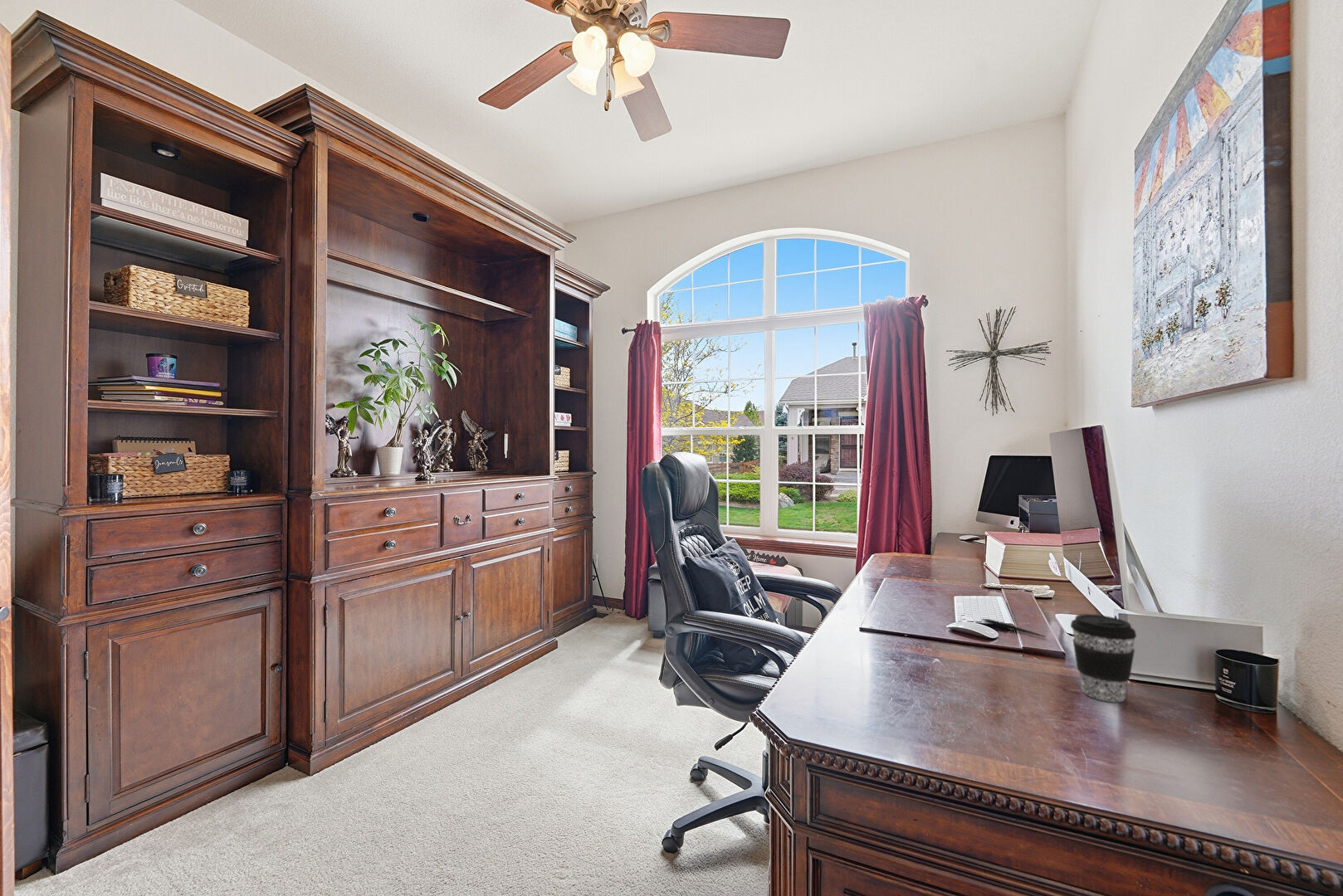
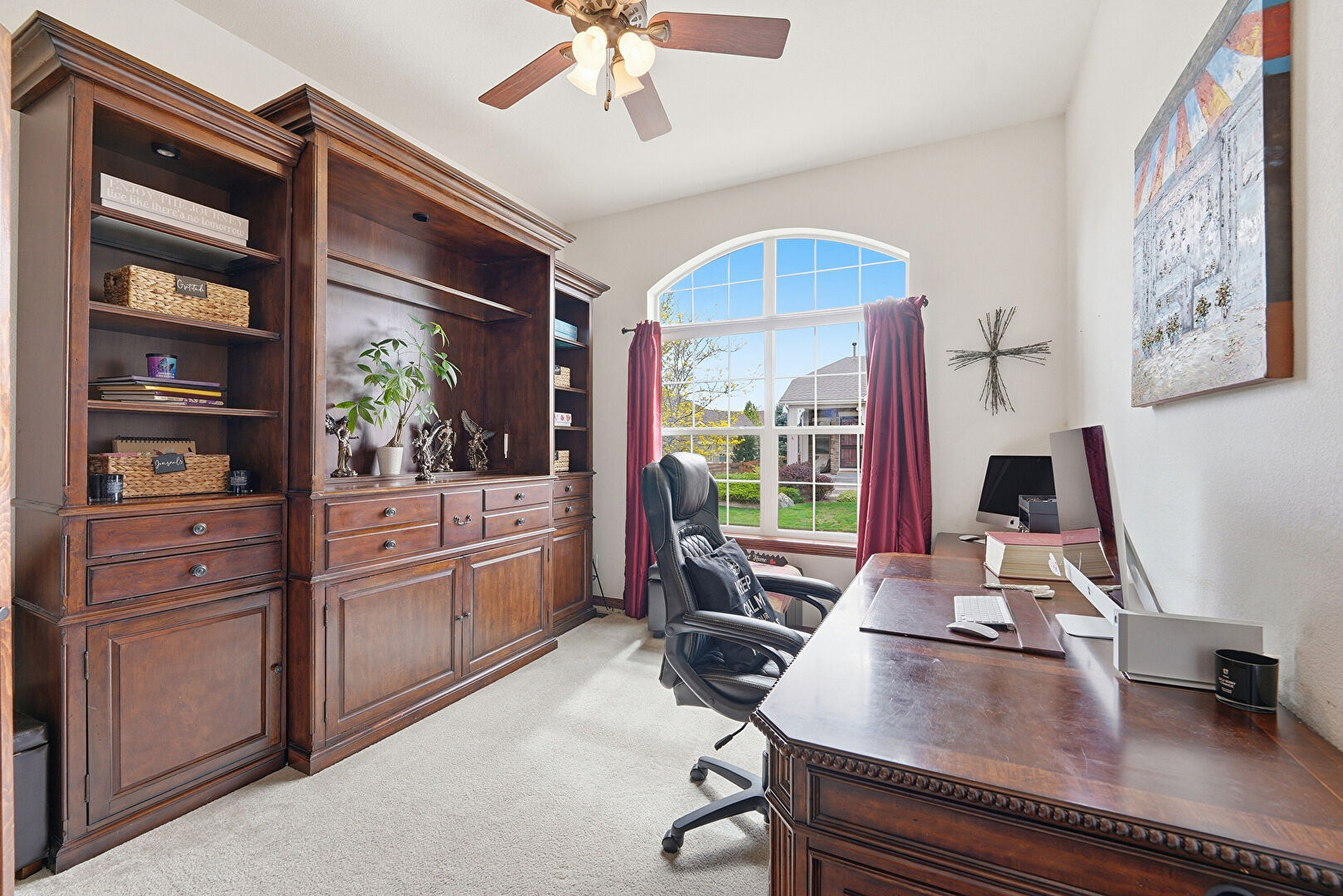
- pen [981,618,1047,638]
- coffee cup [1070,613,1137,703]
